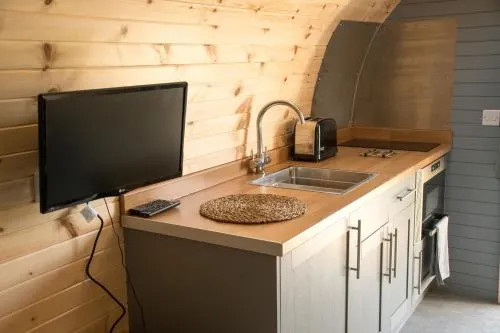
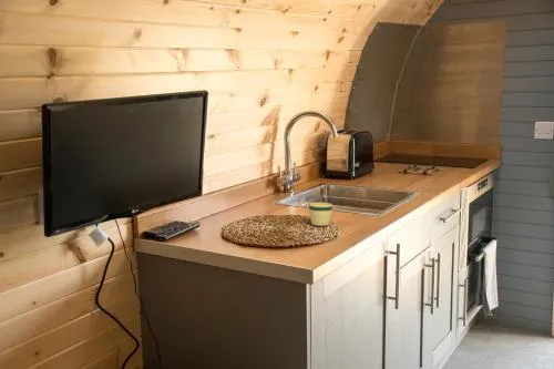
+ mug [308,202,334,227]
